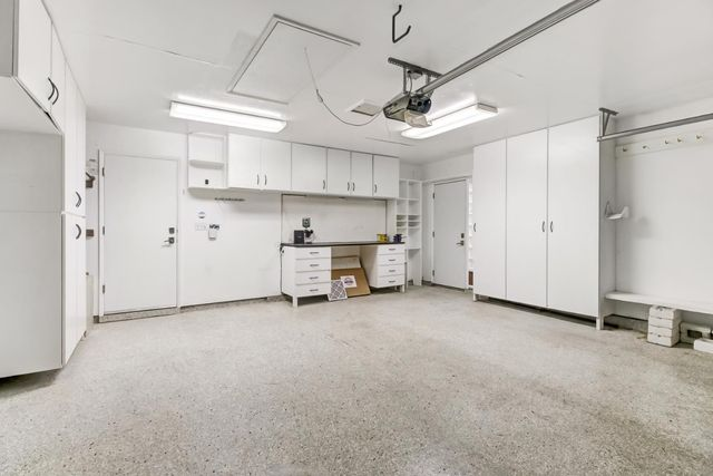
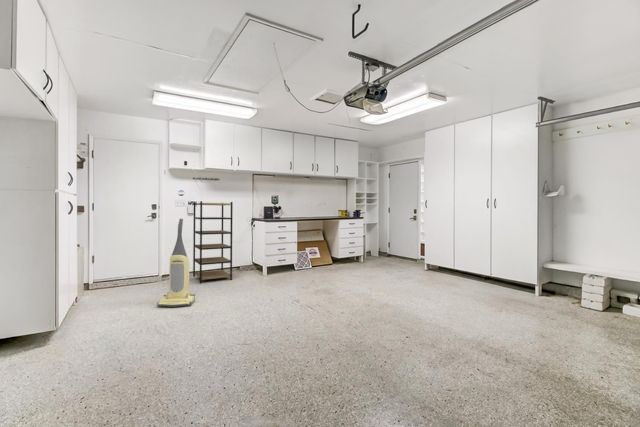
+ shelving unit [192,200,234,284]
+ vacuum cleaner [156,218,196,308]
